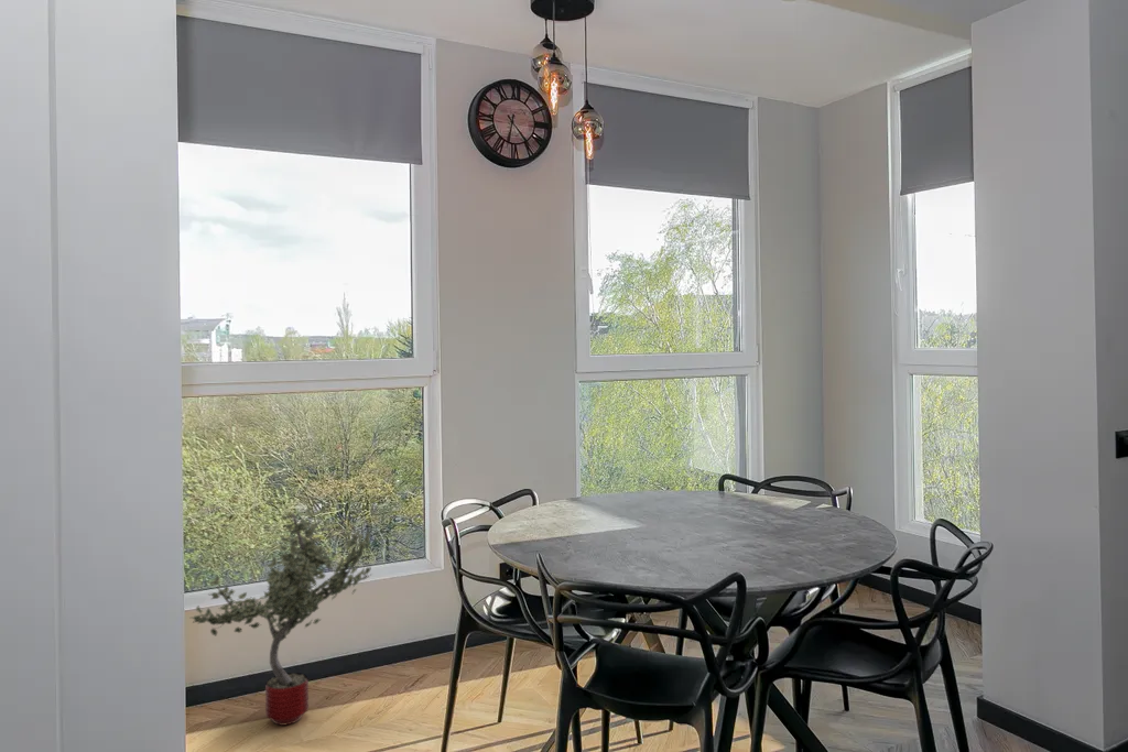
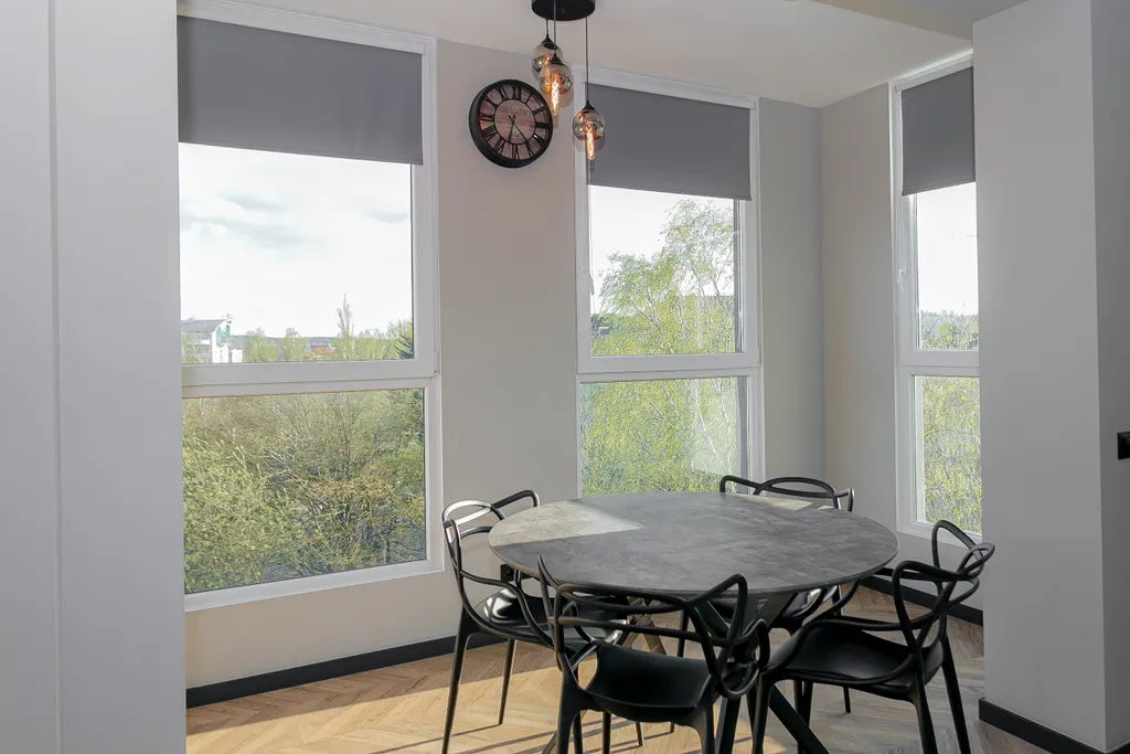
- potted tree [189,506,373,727]
